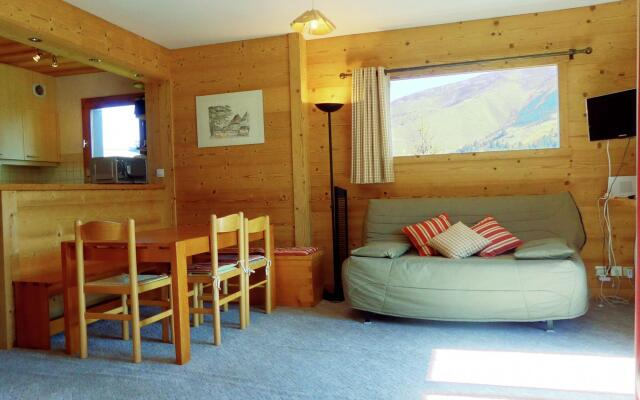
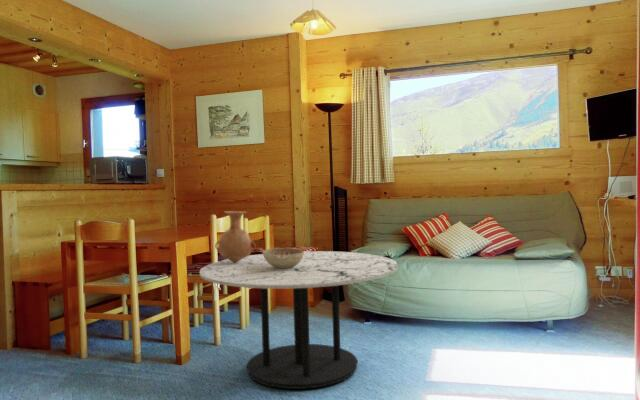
+ decorative bowl [262,247,305,269]
+ vase [214,210,257,263]
+ coffee table [199,250,399,390]
